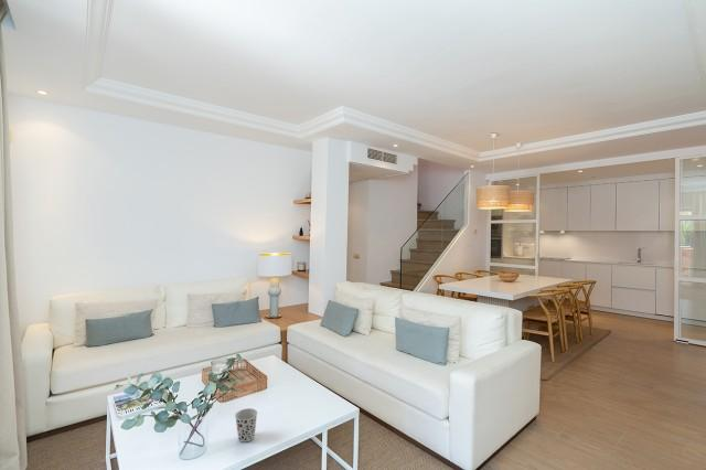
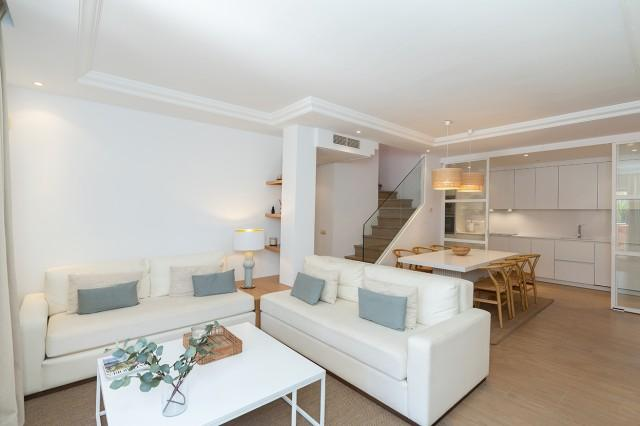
- cup [234,407,258,444]
